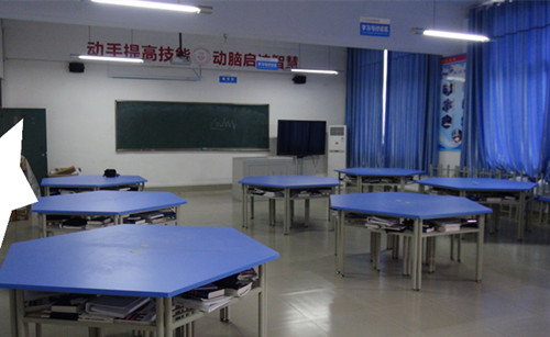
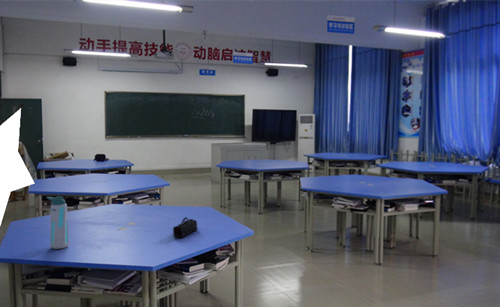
+ pencil case [172,216,198,238]
+ water bottle [46,196,70,250]
